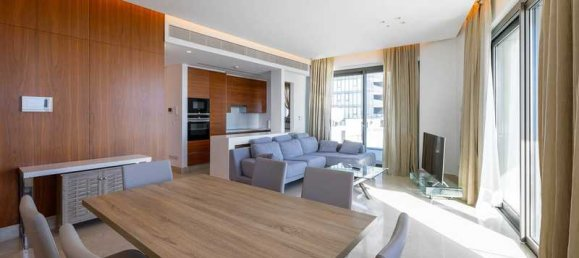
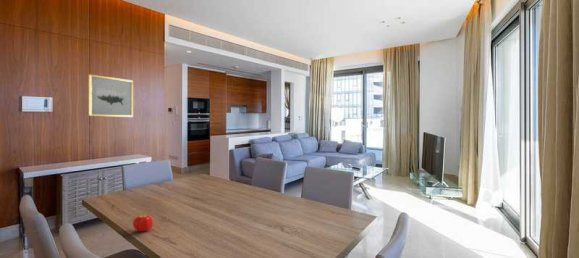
+ wall art [87,73,134,118]
+ fruit [132,214,154,232]
